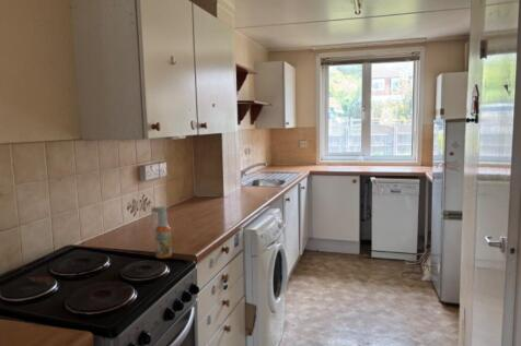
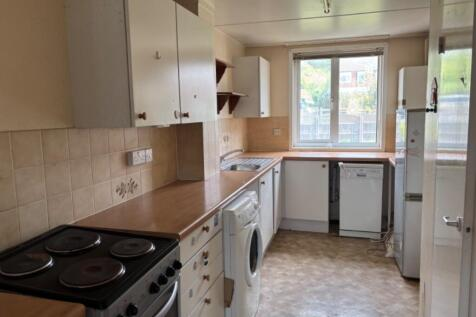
- spray bottle [150,205,173,260]
